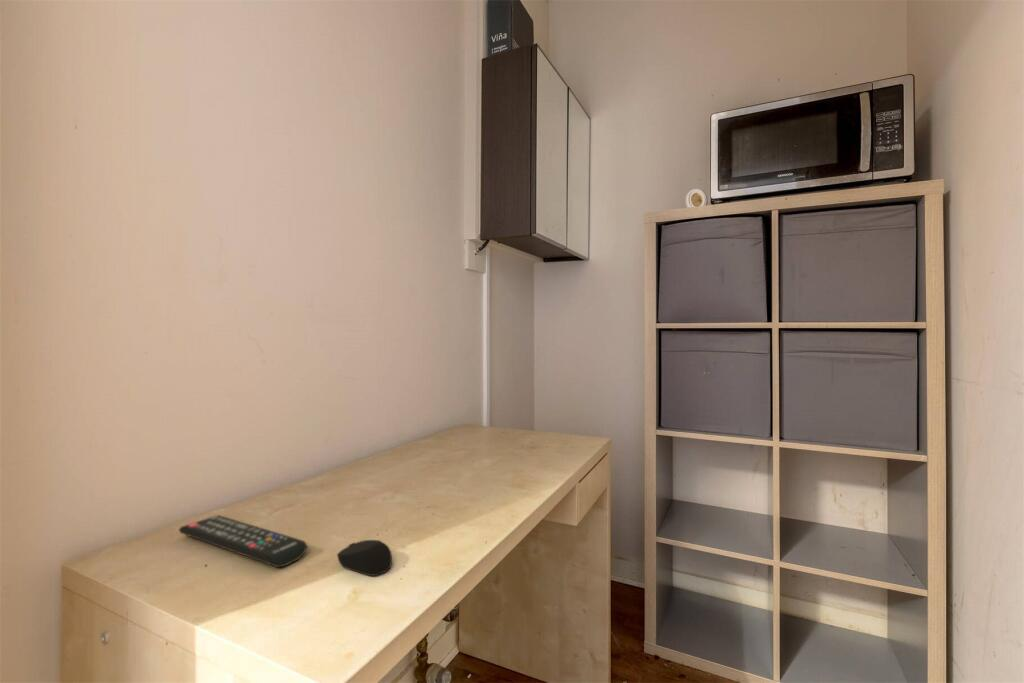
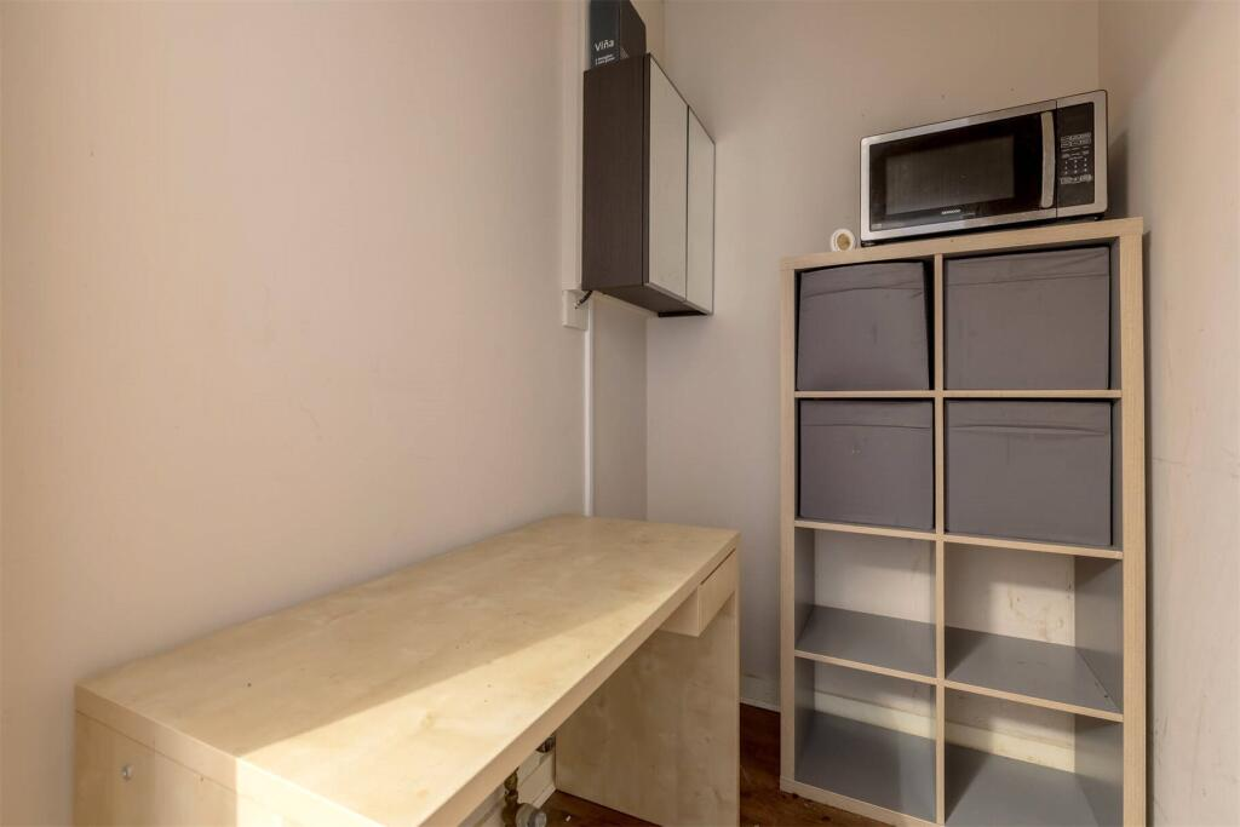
- remote control [178,514,308,569]
- computer mouse [336,539,393,577]
